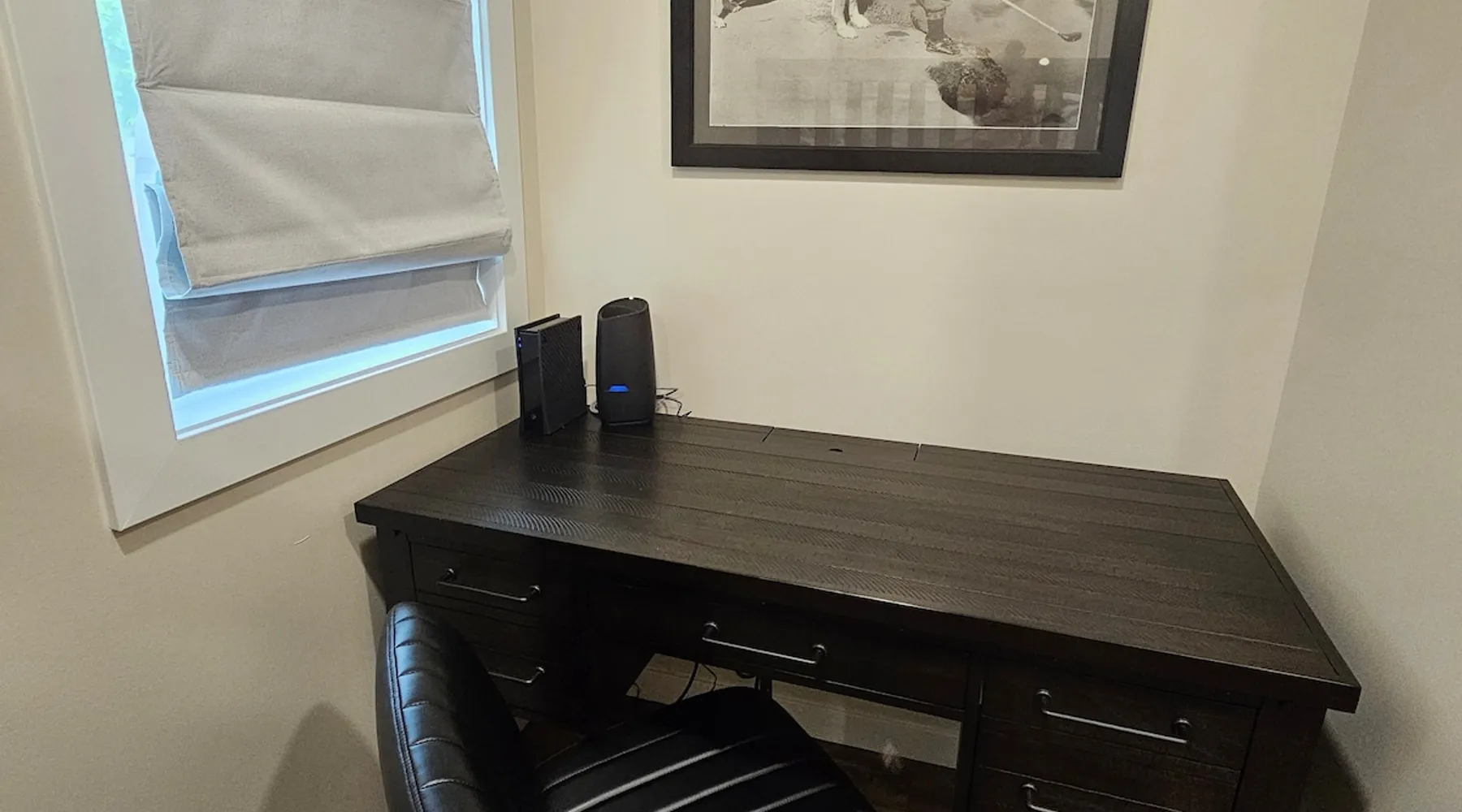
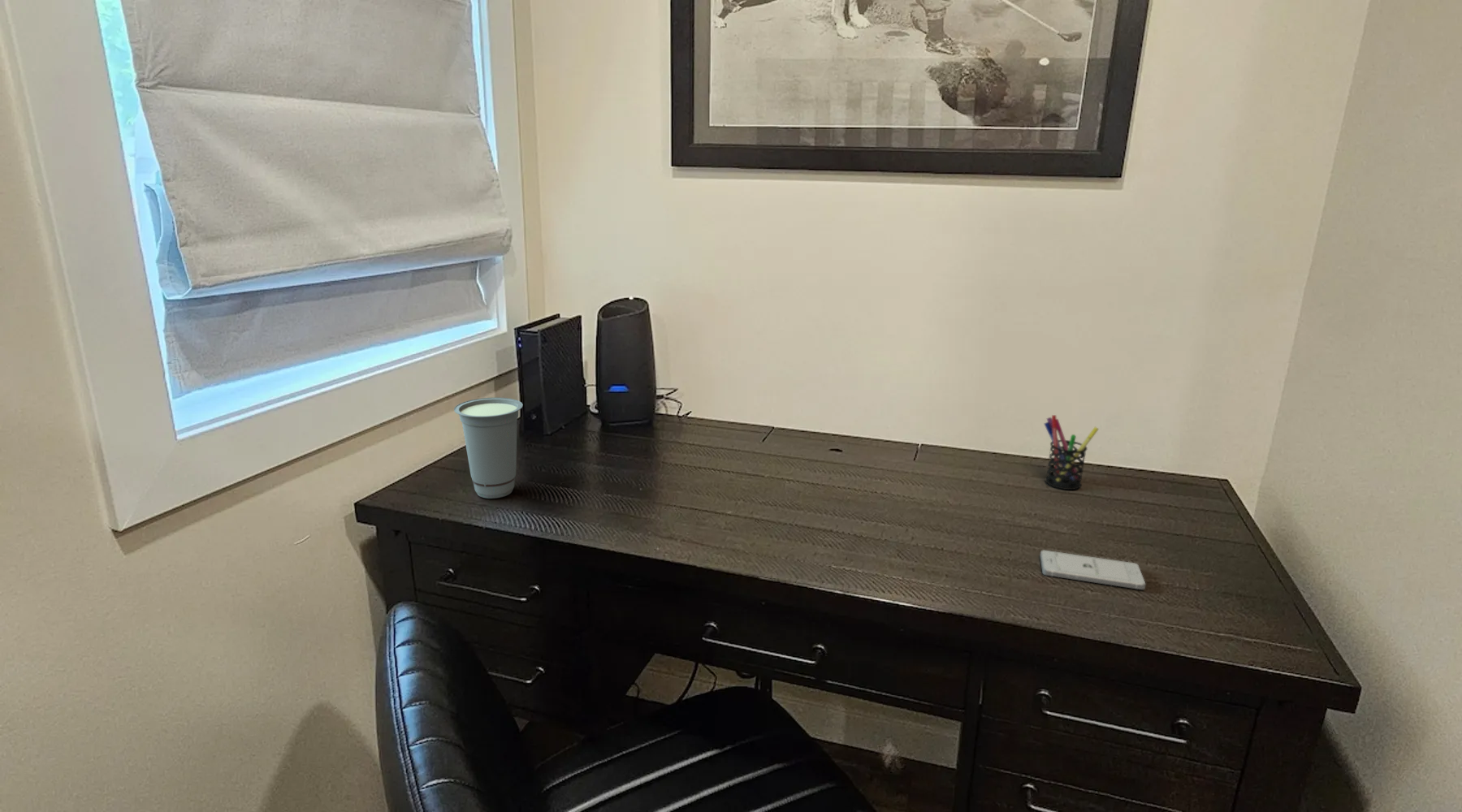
+ smartphone [1040,550,1147,590]
+ cup [453,397,524,499]
+ pen holder [1044,414,1100,490]
